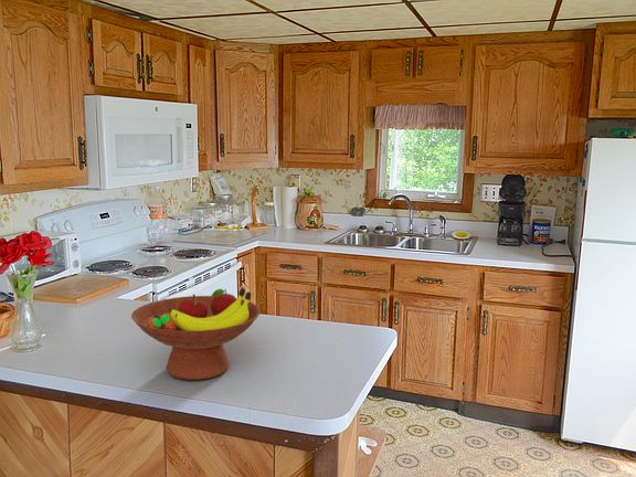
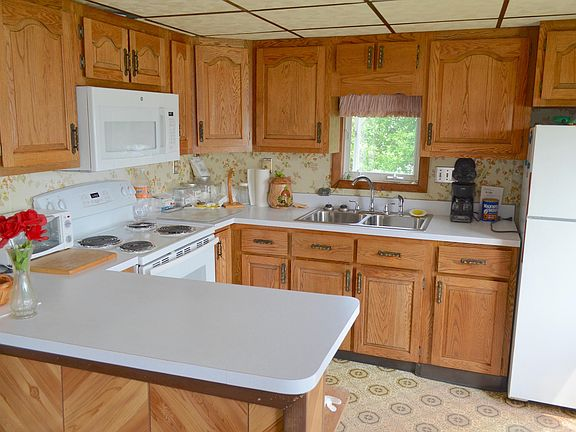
- fruit bowl [130,287,262,381]
